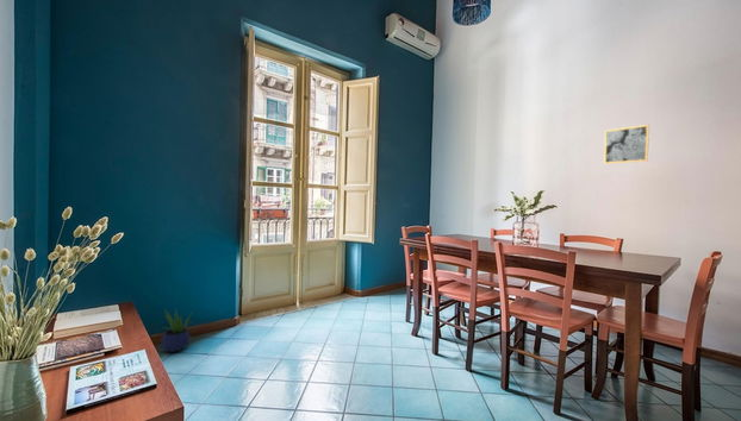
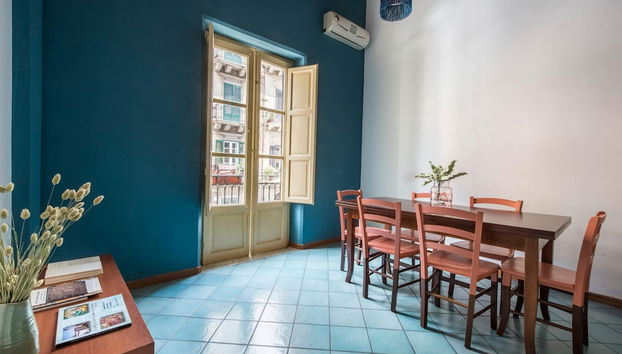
- wall art [603,124,650,165]
- potted plant [161,306,195,353]
